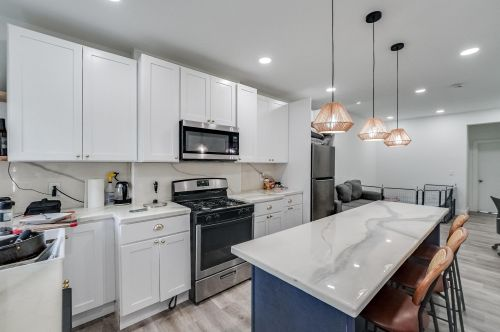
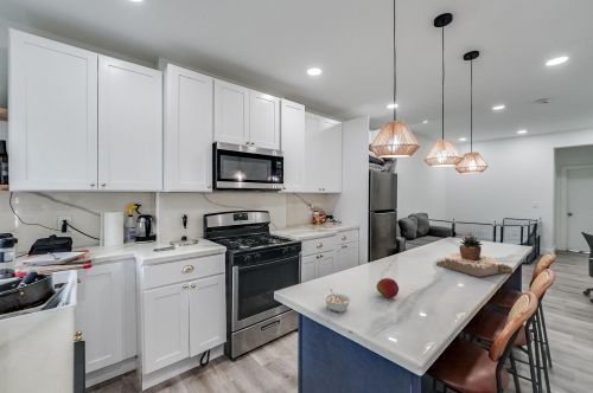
+ succulent plant [435,236,514,278]
+ legume [323,288,352,314]
+ fruit [376,277,400,299]
